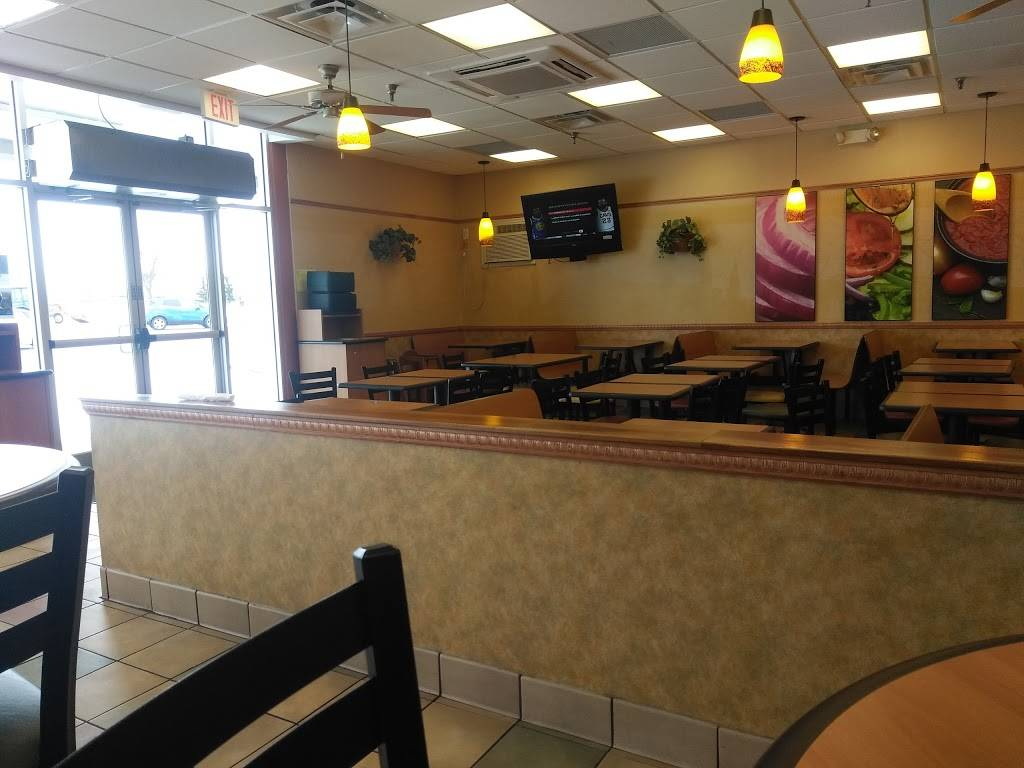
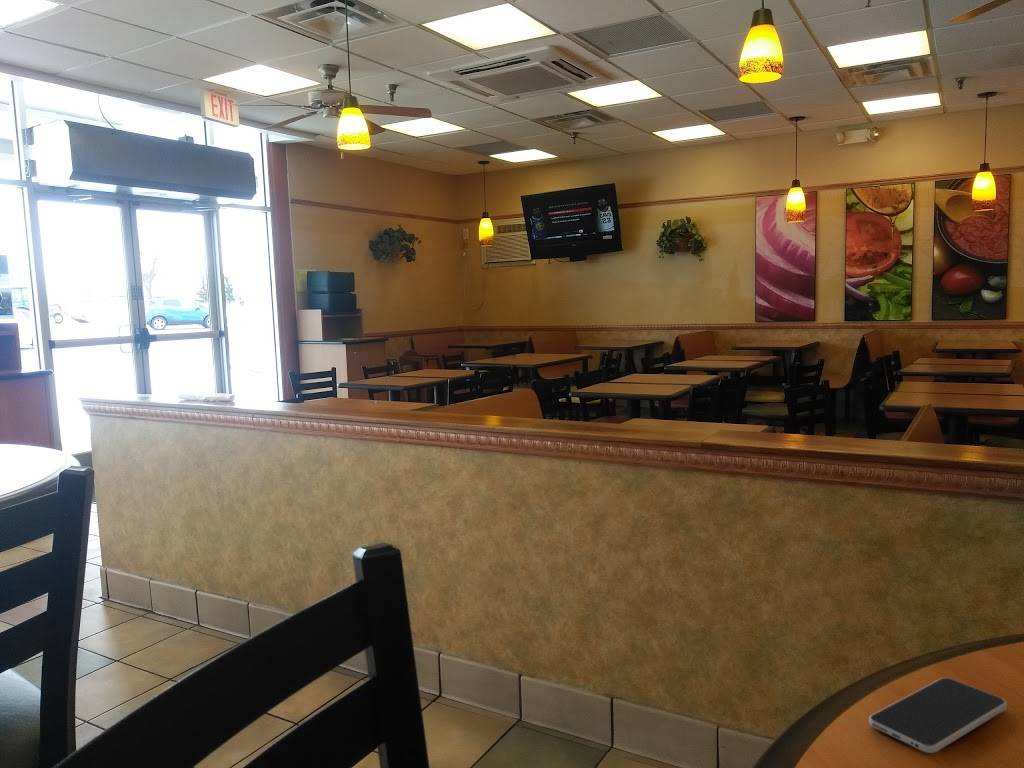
+ smartphone [868,677,1008,754]
